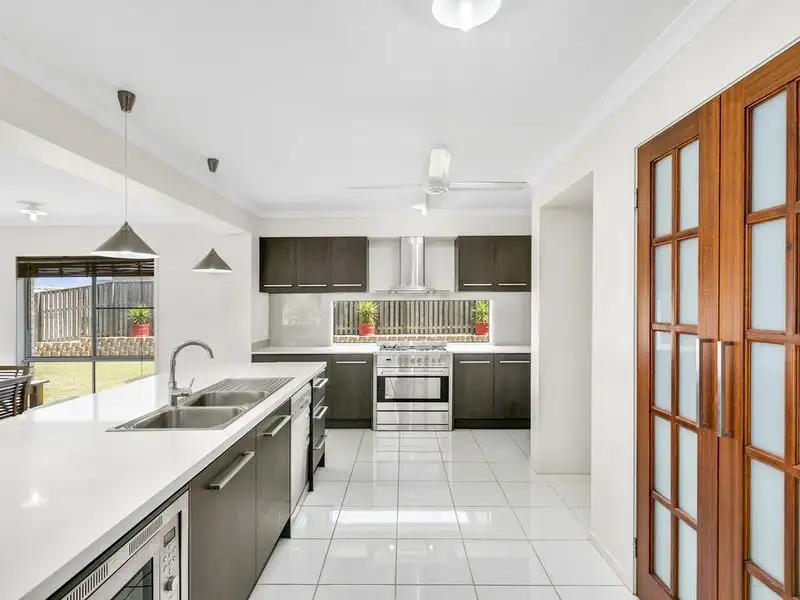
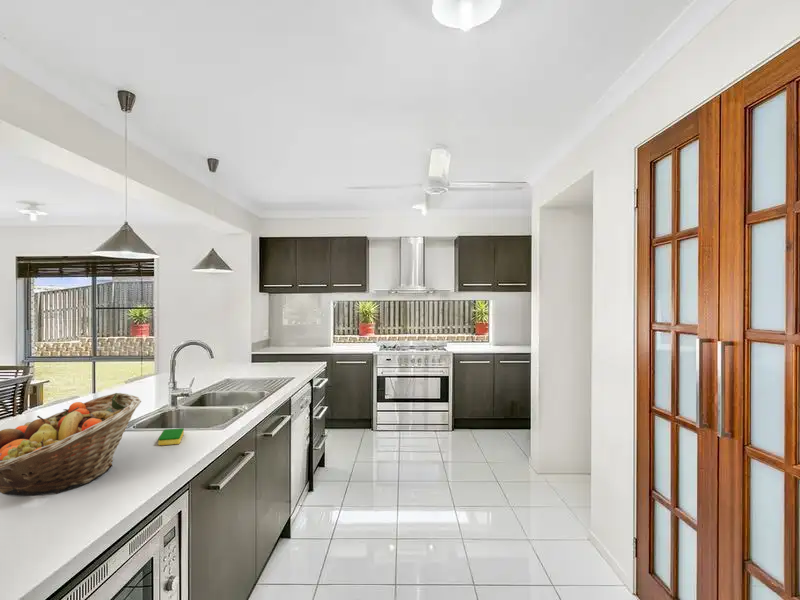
+ fruit basket [0,392,142,496]
+ dish sponge [157,427,185,446]
